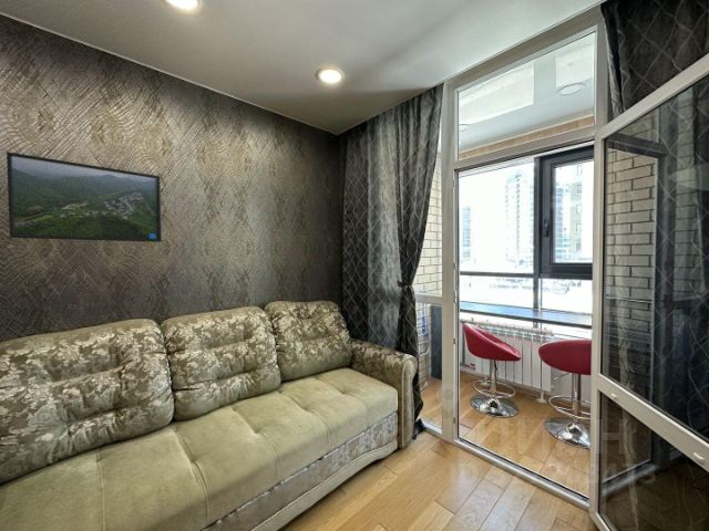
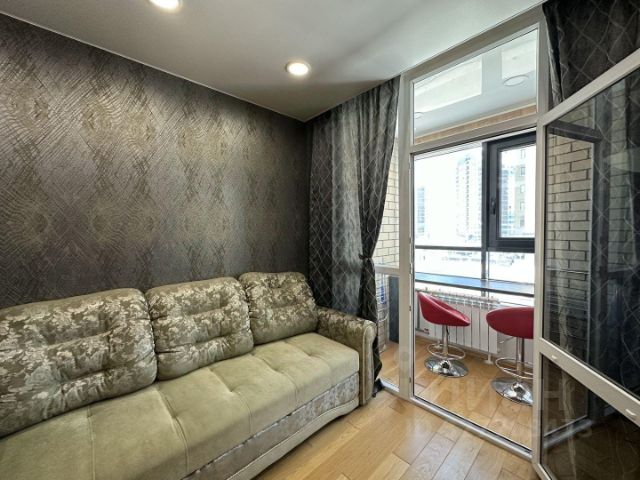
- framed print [6,150,163,243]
